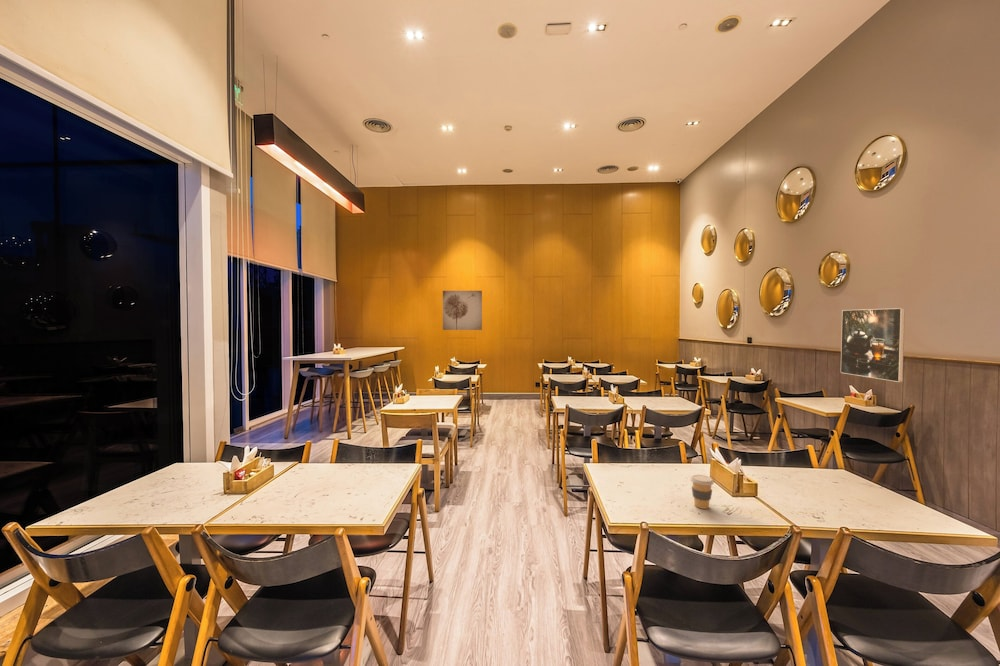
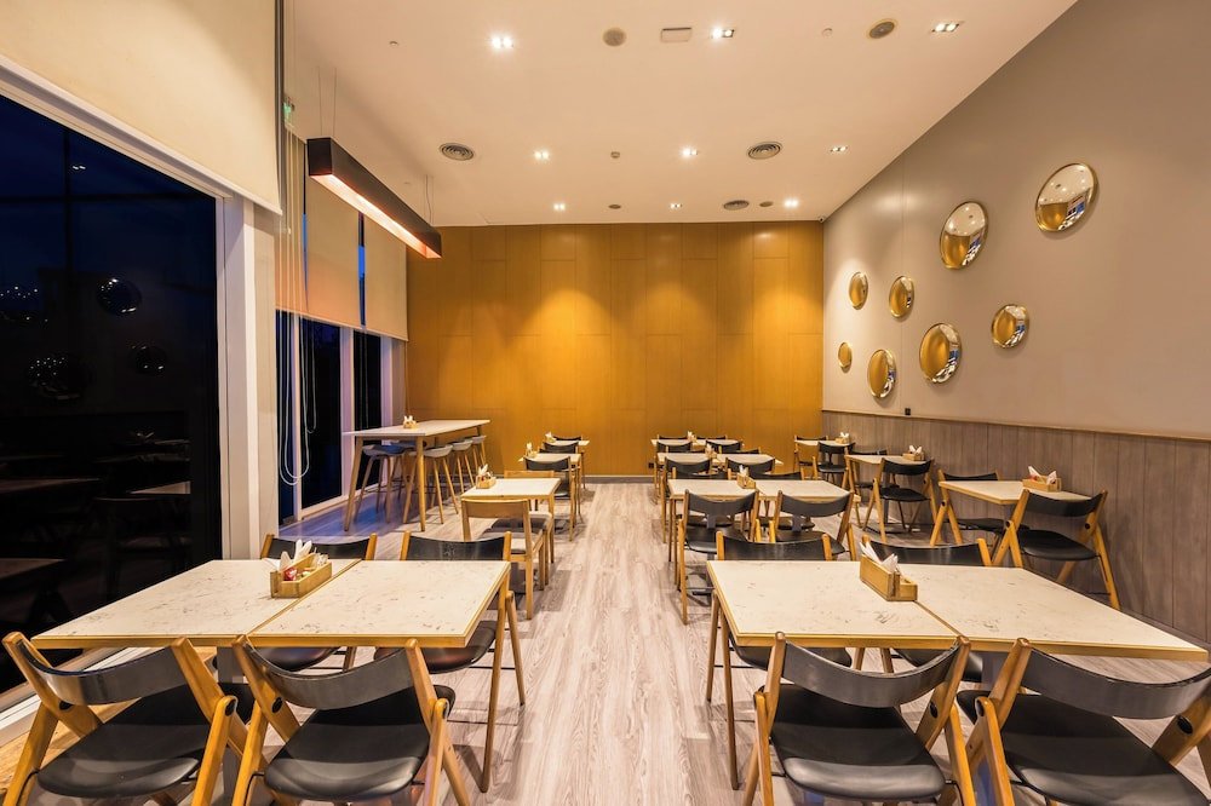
- wall art [442,290,483,331]
- coffee cup [689,474,715,510]
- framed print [840,307,906,383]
